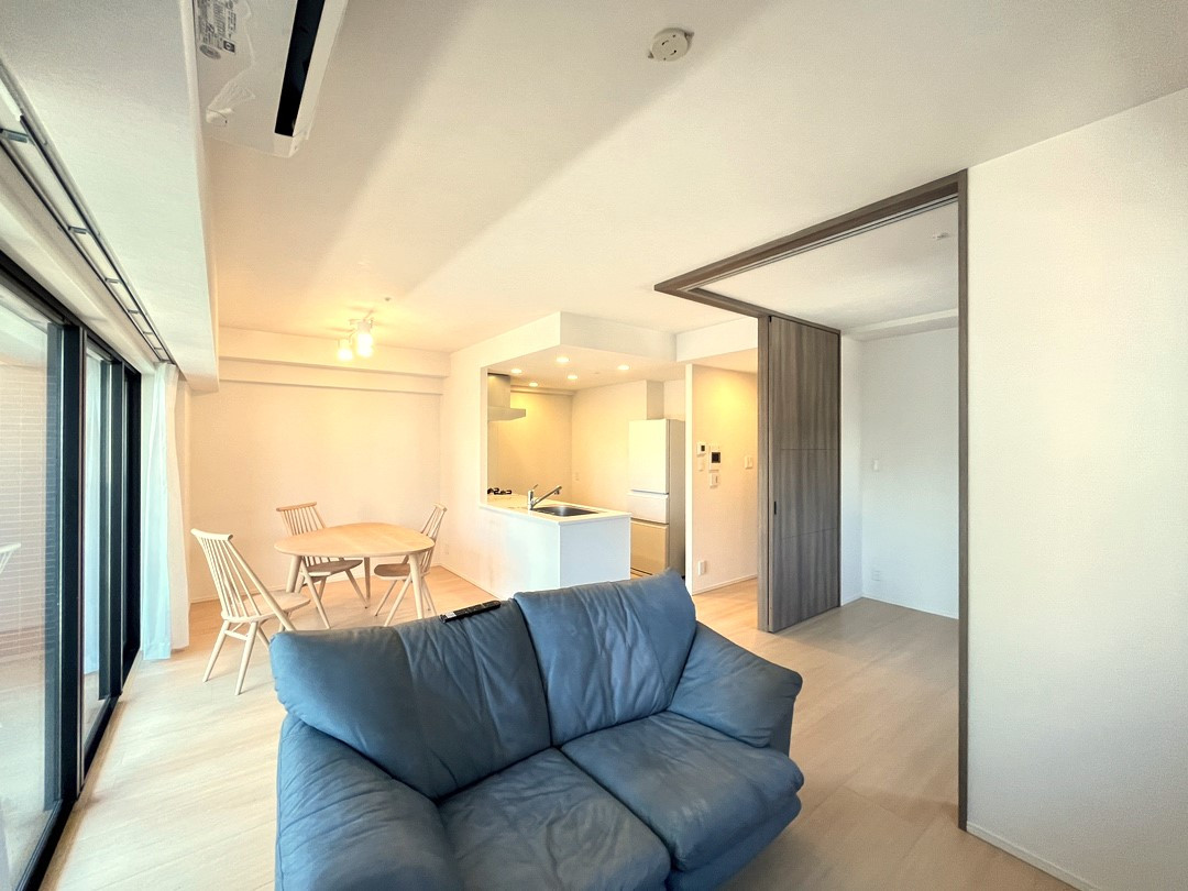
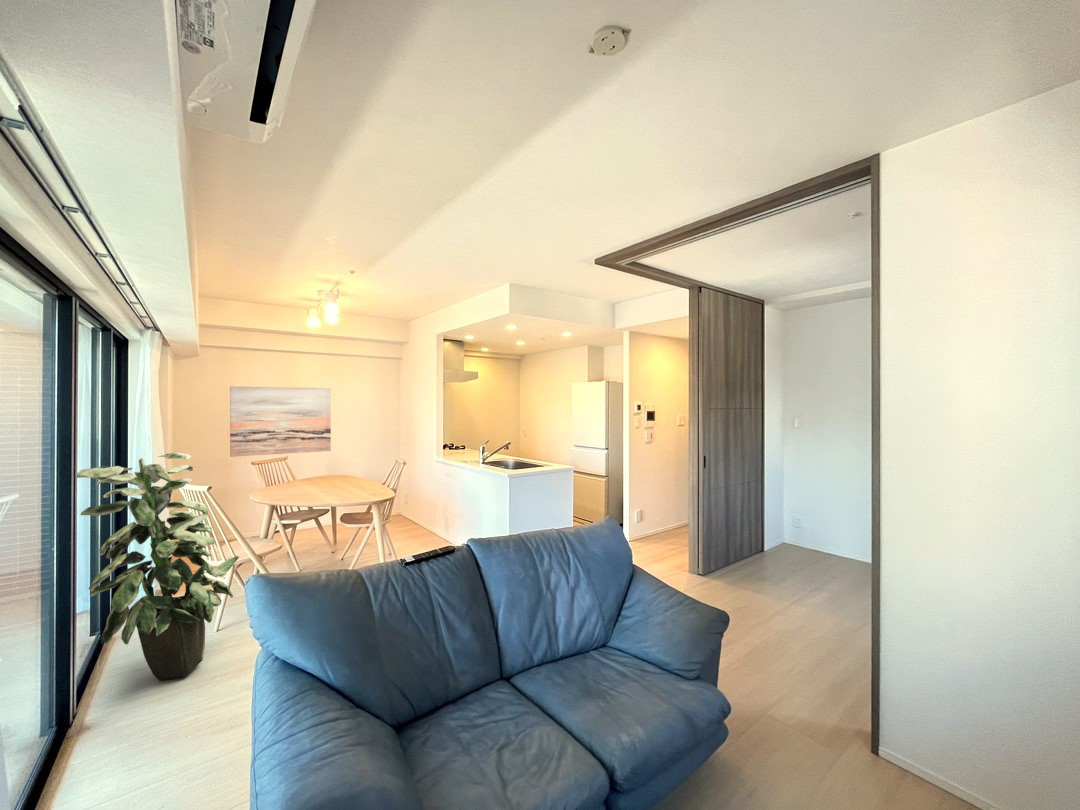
+ indoor plant [76,452,240,682]
+ wall art [229,385,332,458]
